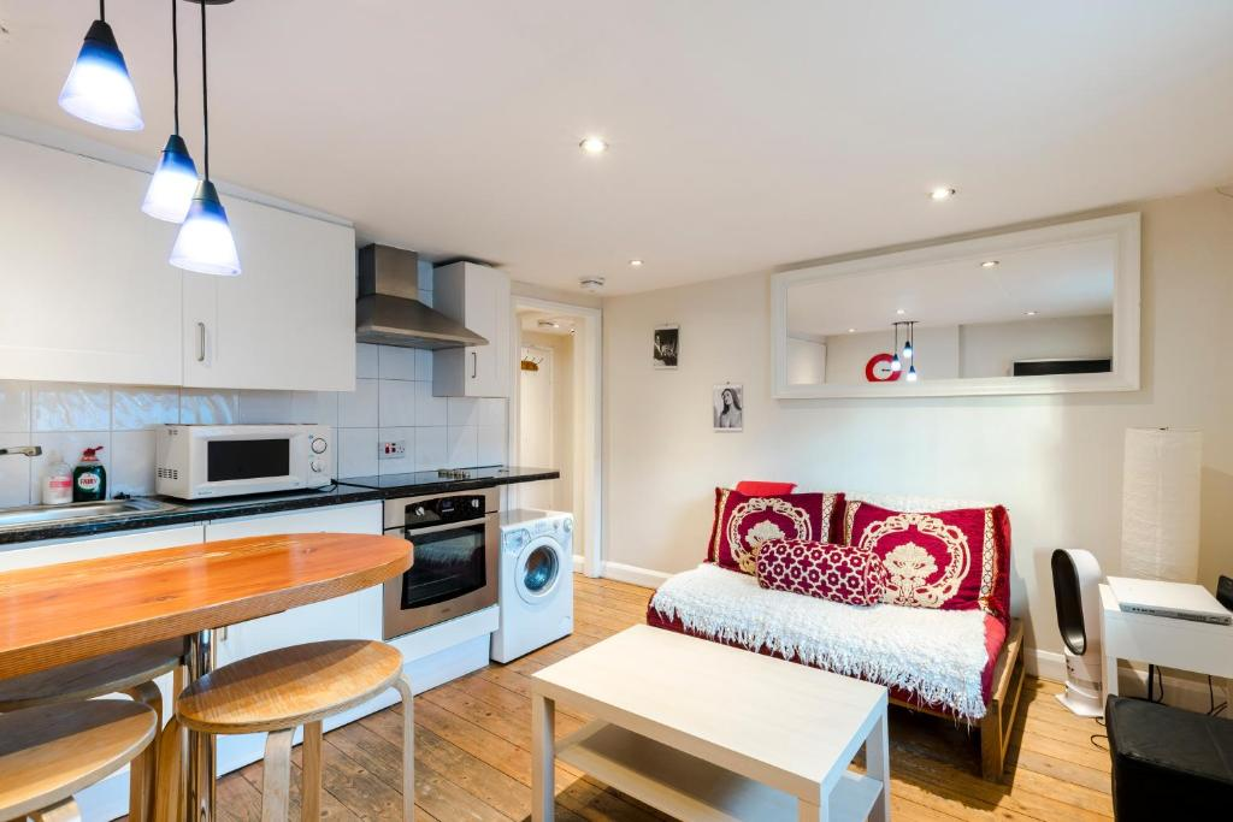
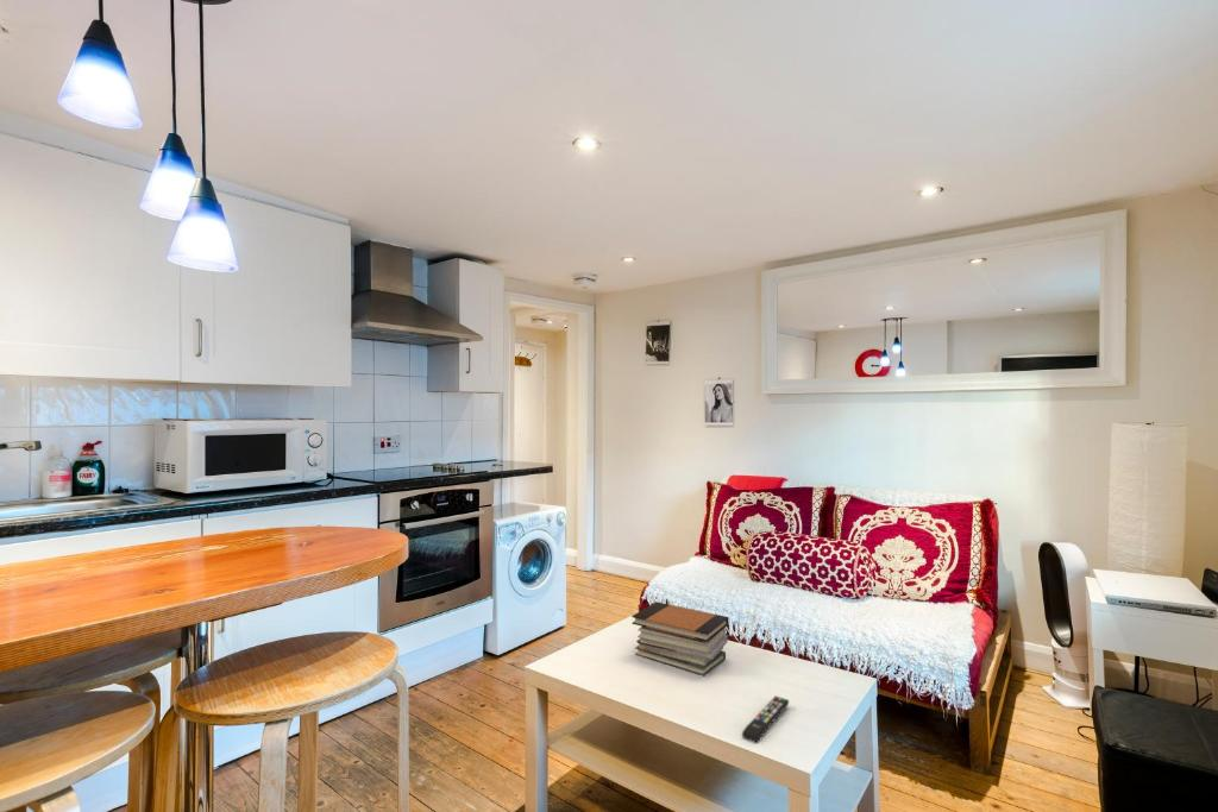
+ book stack [630,600,729,676]
+ remote control [741,695,790,744]
